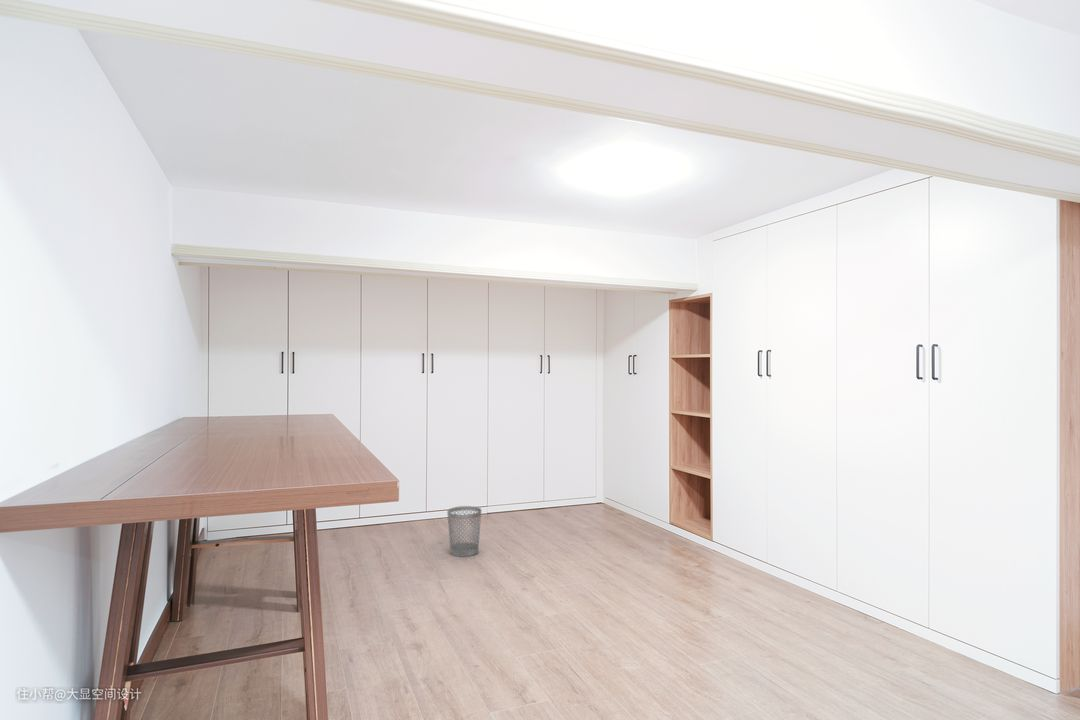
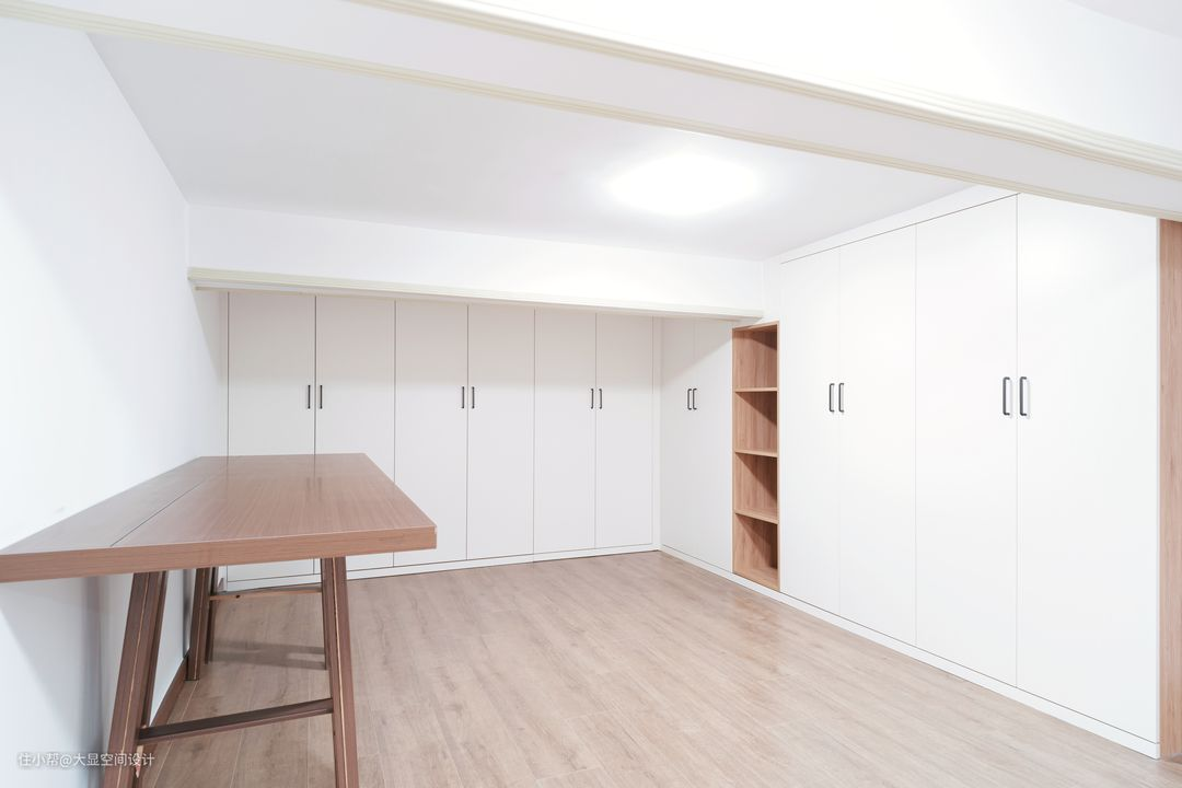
- wastebasket [446,505,482,558]
